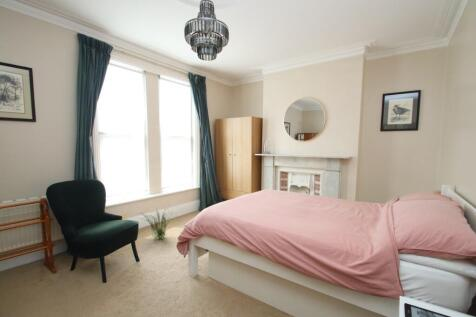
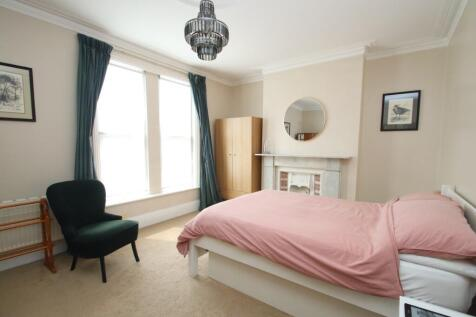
- decorative plant [136,207,172,241]
